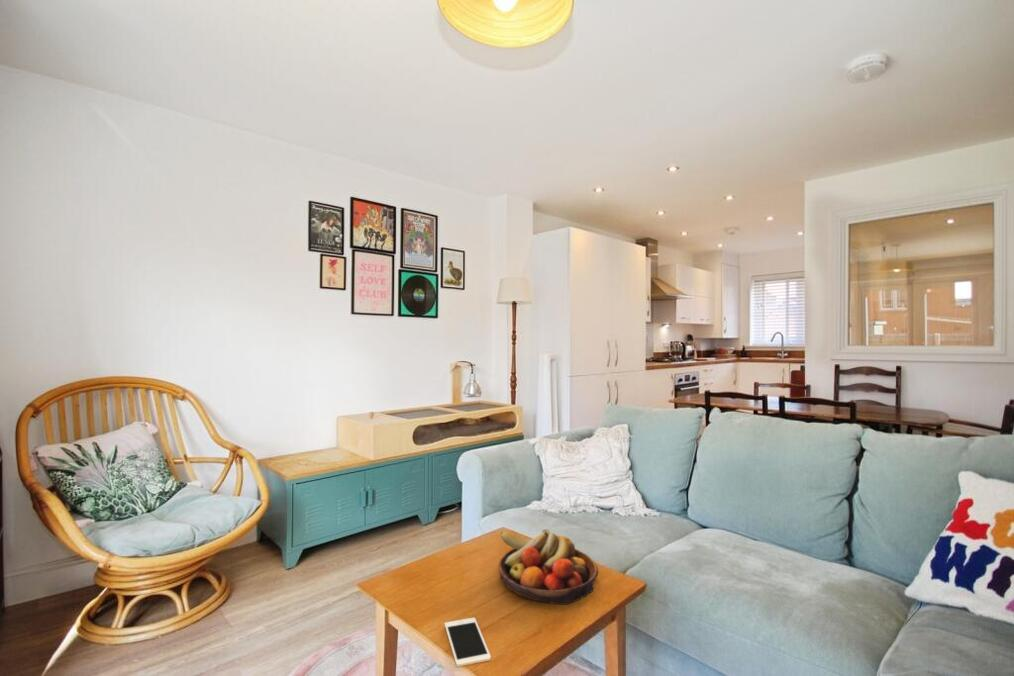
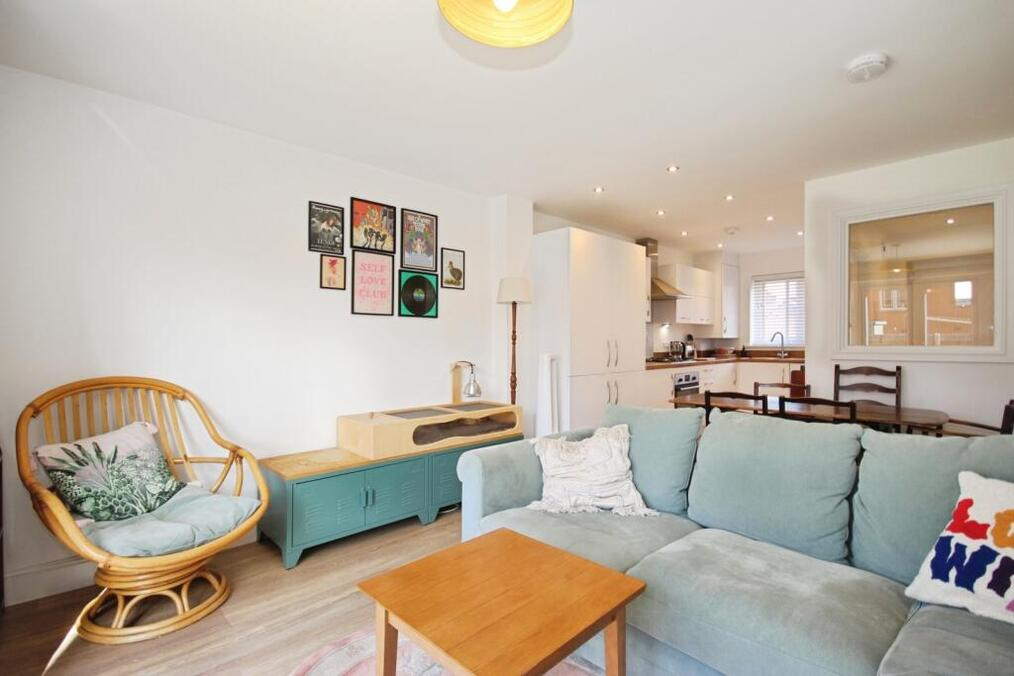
- fruit bowl [498,528,599,605]
- cell phone [444,617,492,667]
